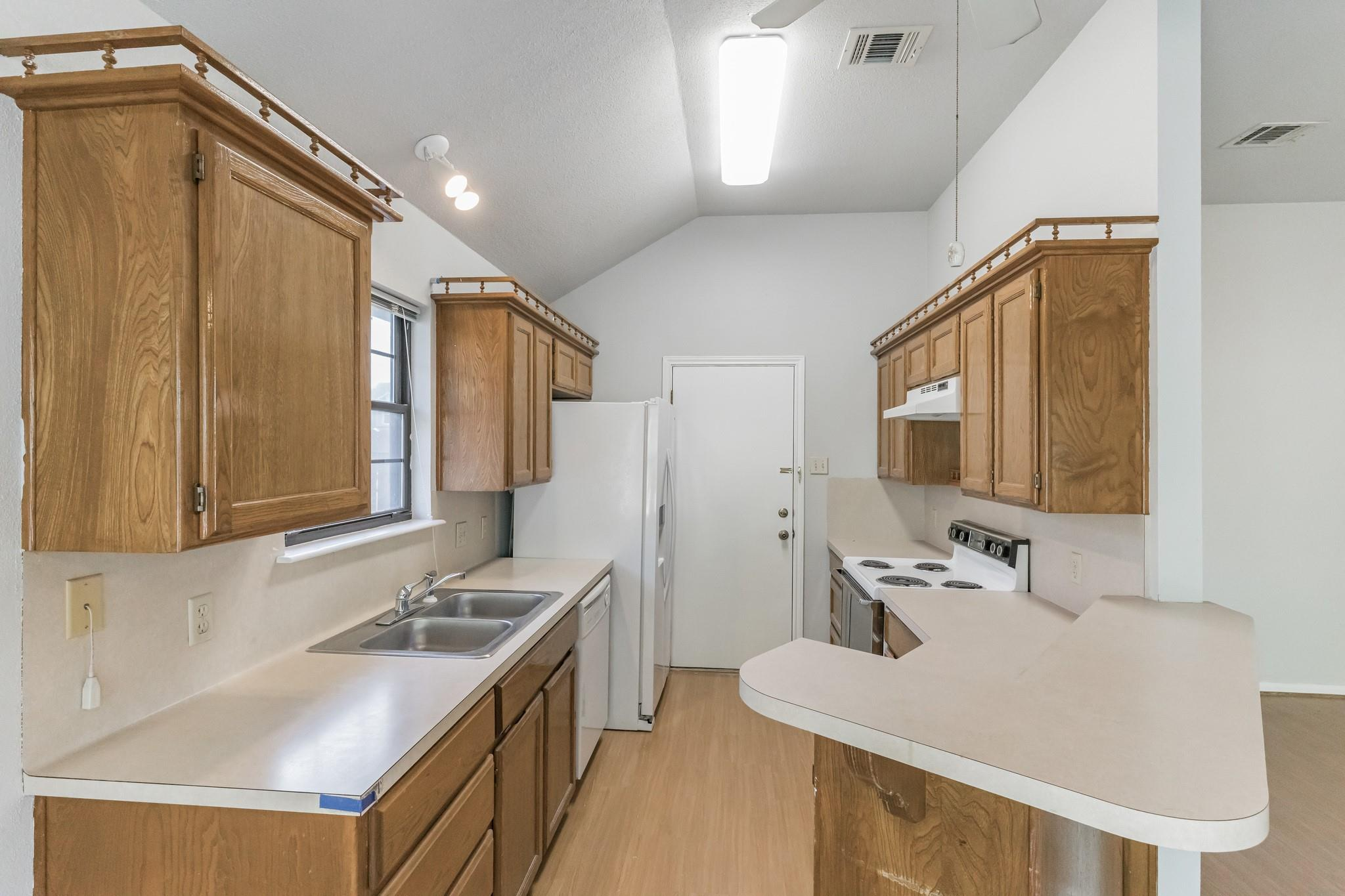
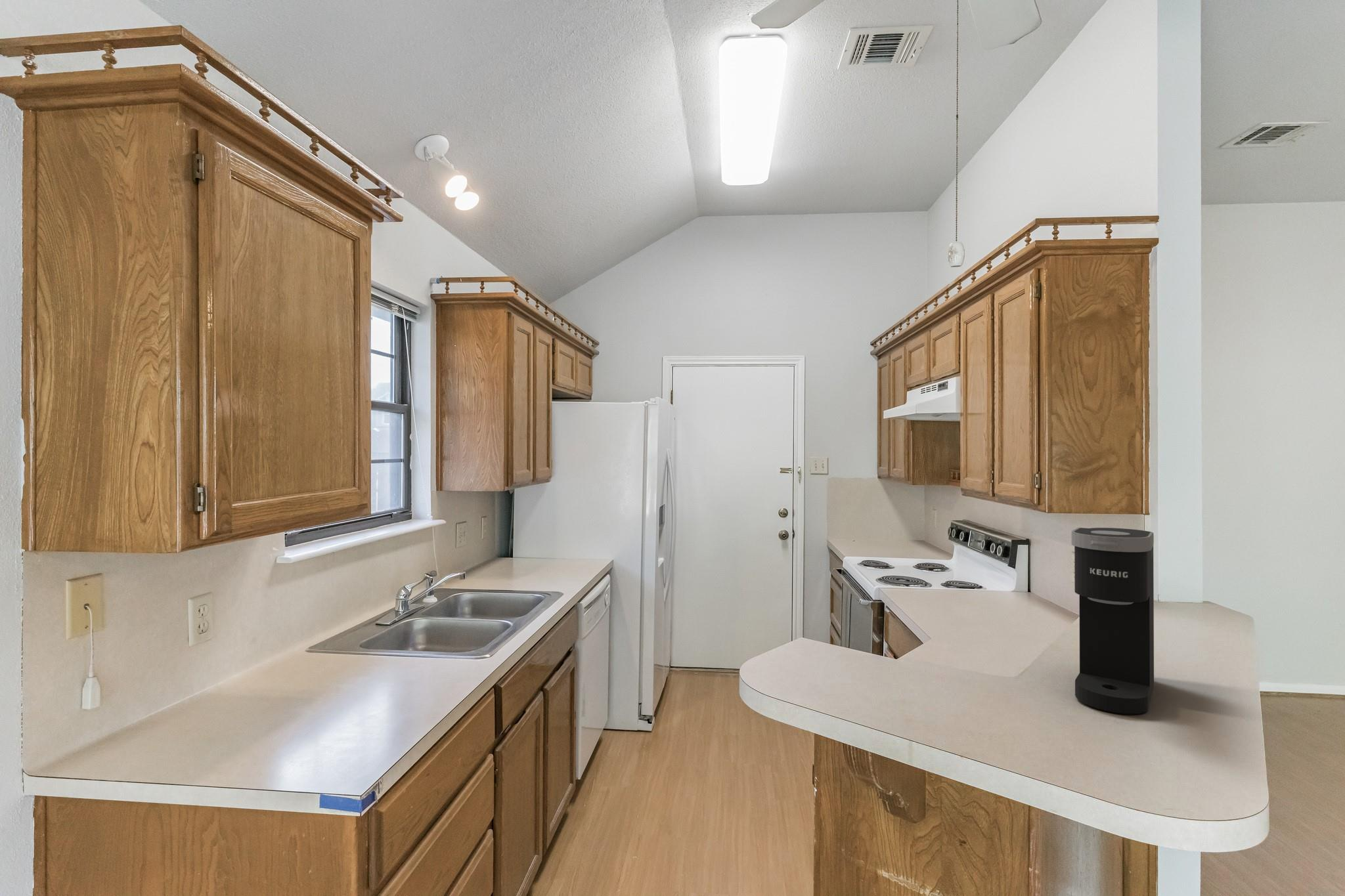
+ coffee maker [1071,527,1155,715]
